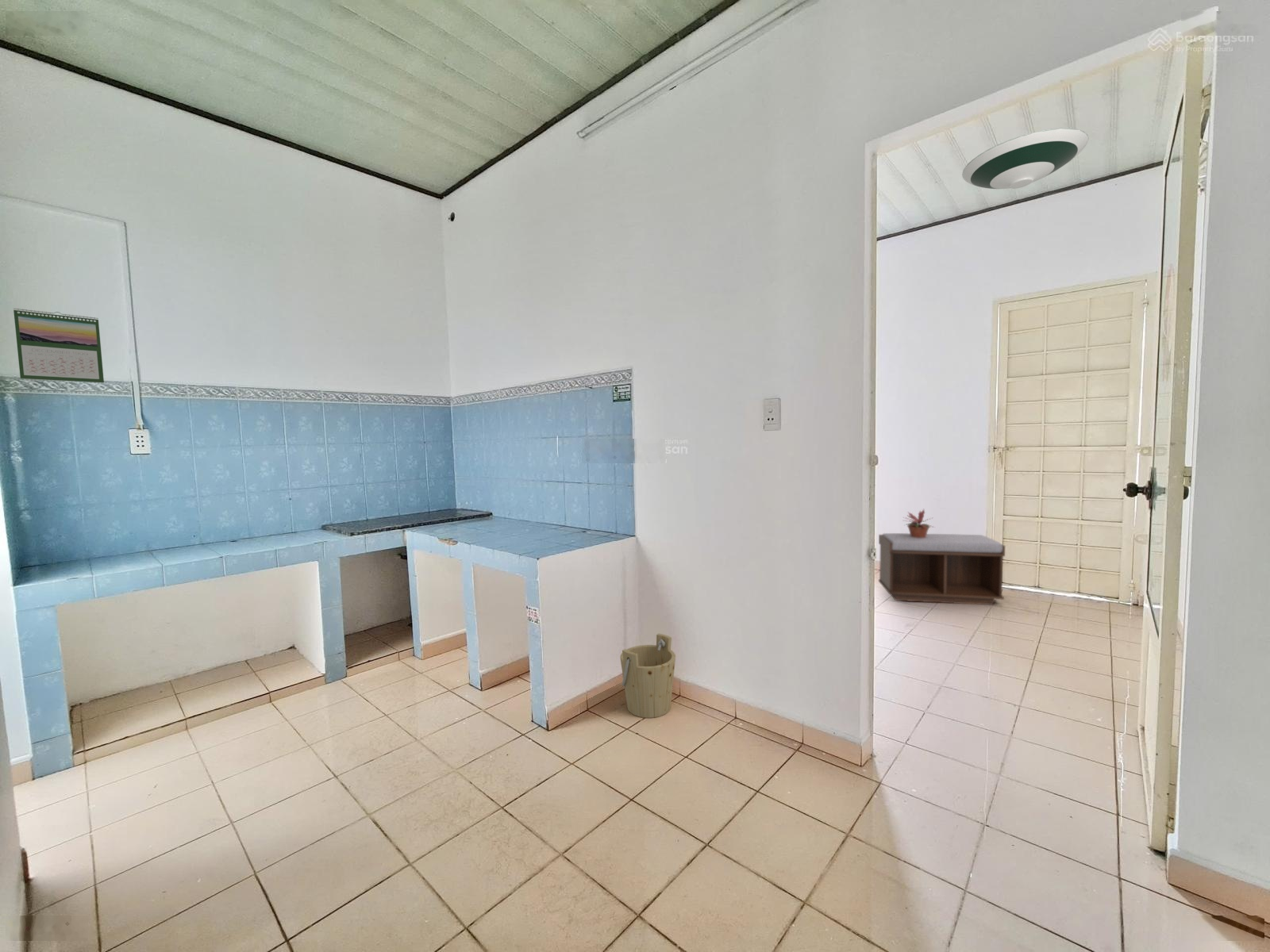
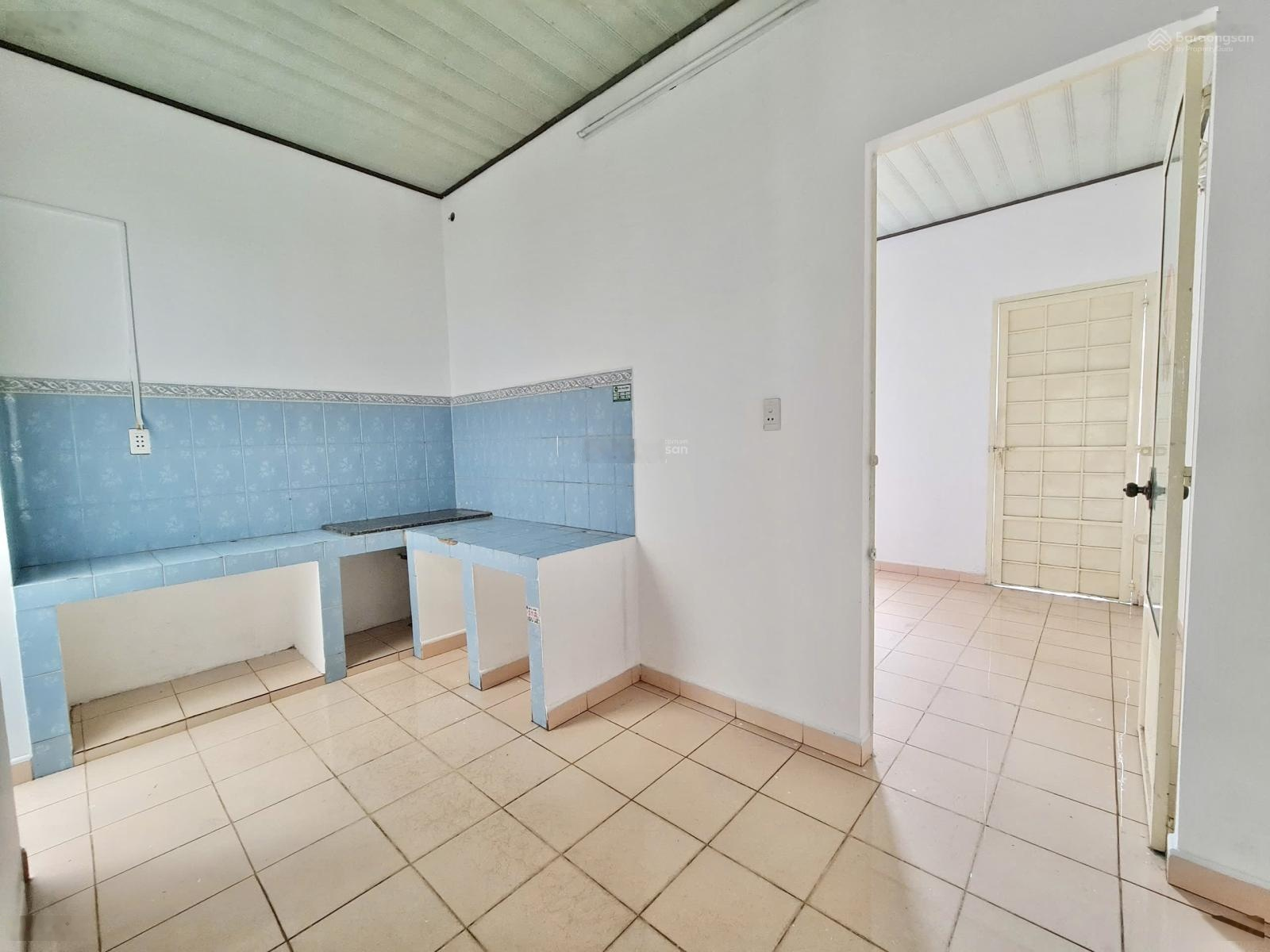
- bench [878,532,1006,605]
- calendar [13,308,105,383]
- bucket [619,633,676,719]
- potted plant [903,509,935,538]
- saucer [961,127,1089,190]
